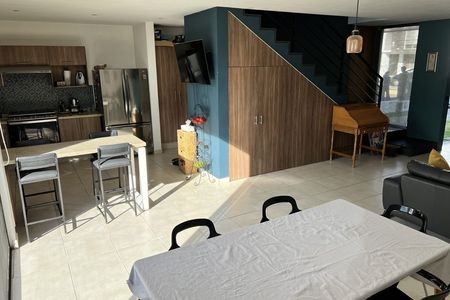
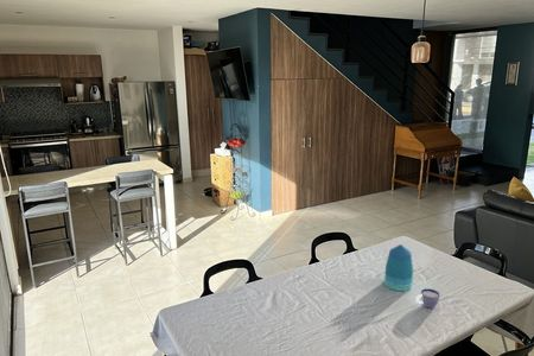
+ vase [383,243,414,292]
+ cup [414,287,441,310]
